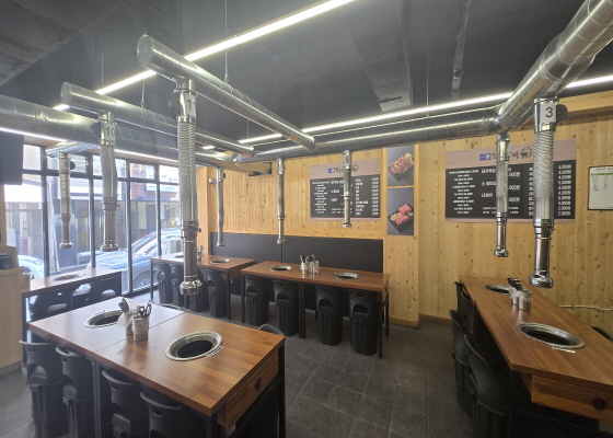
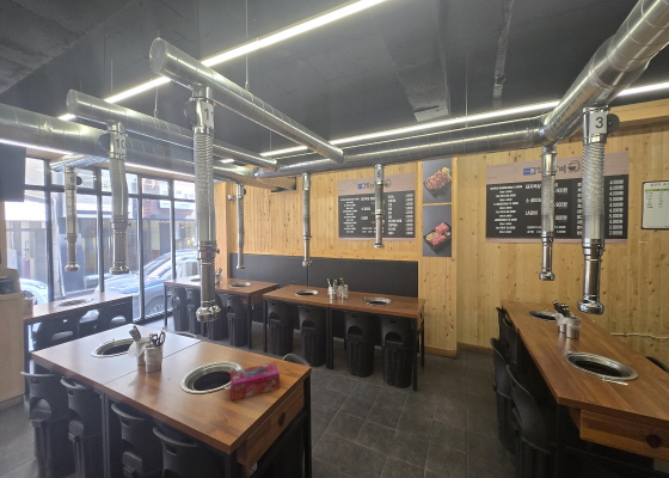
+ tissue box [229,361,281,402]
